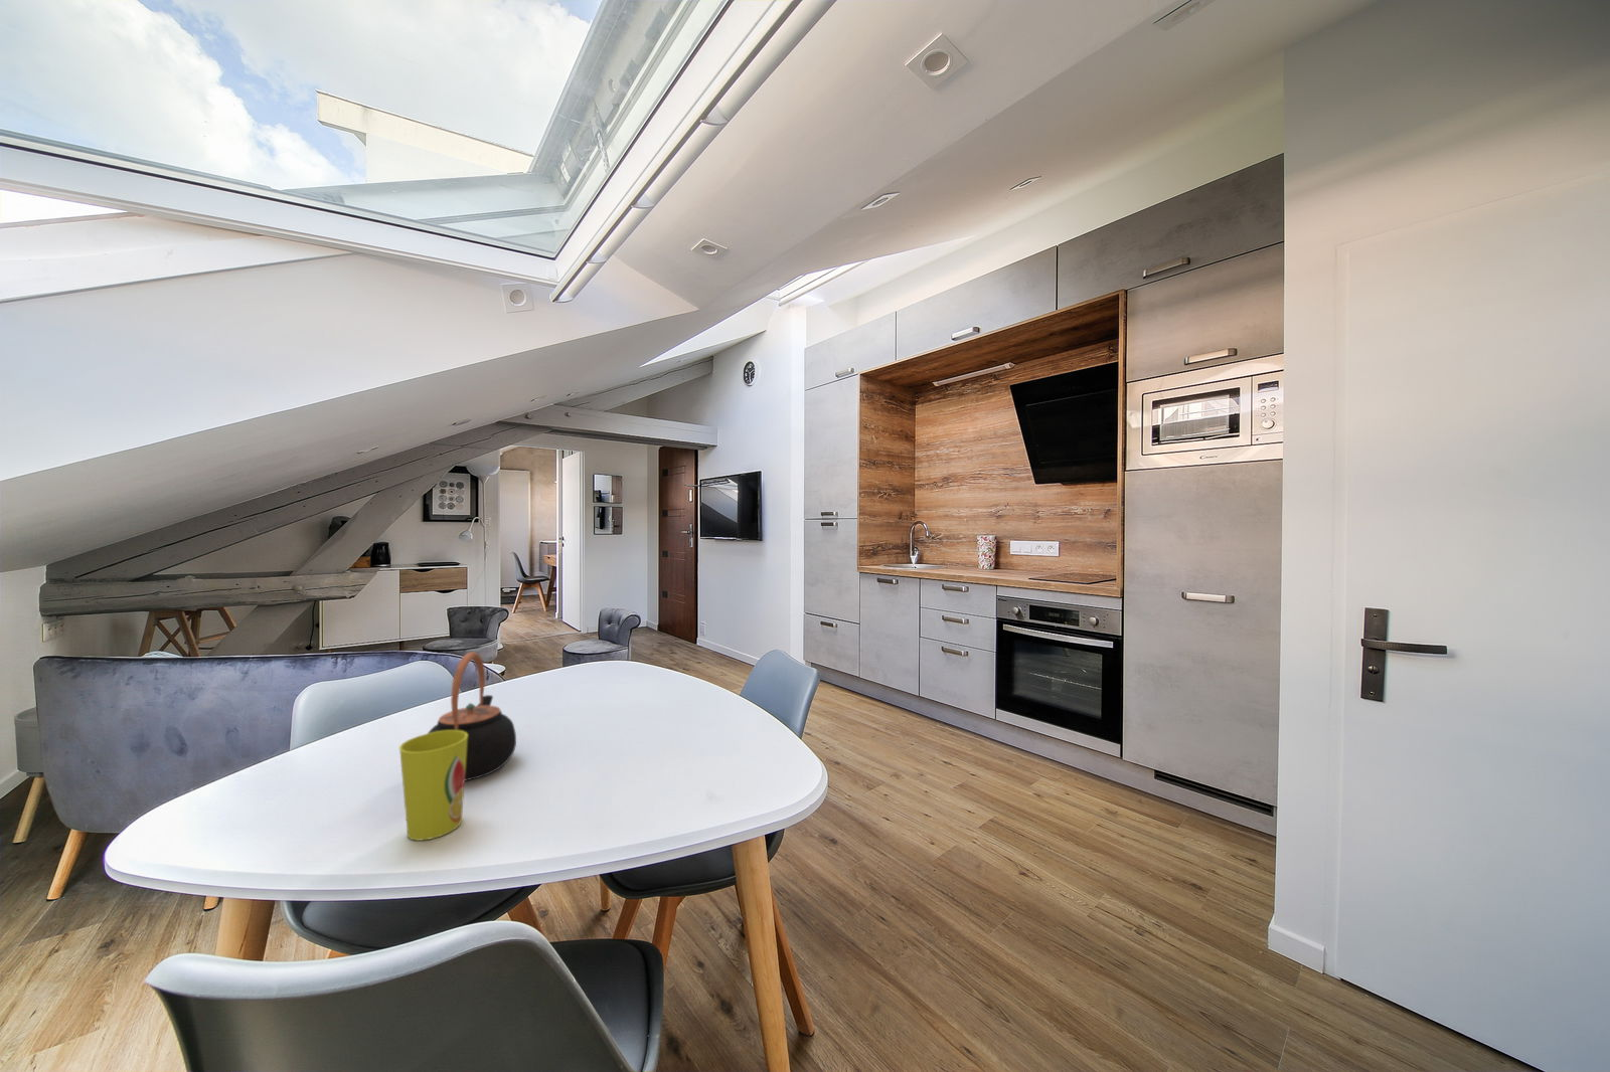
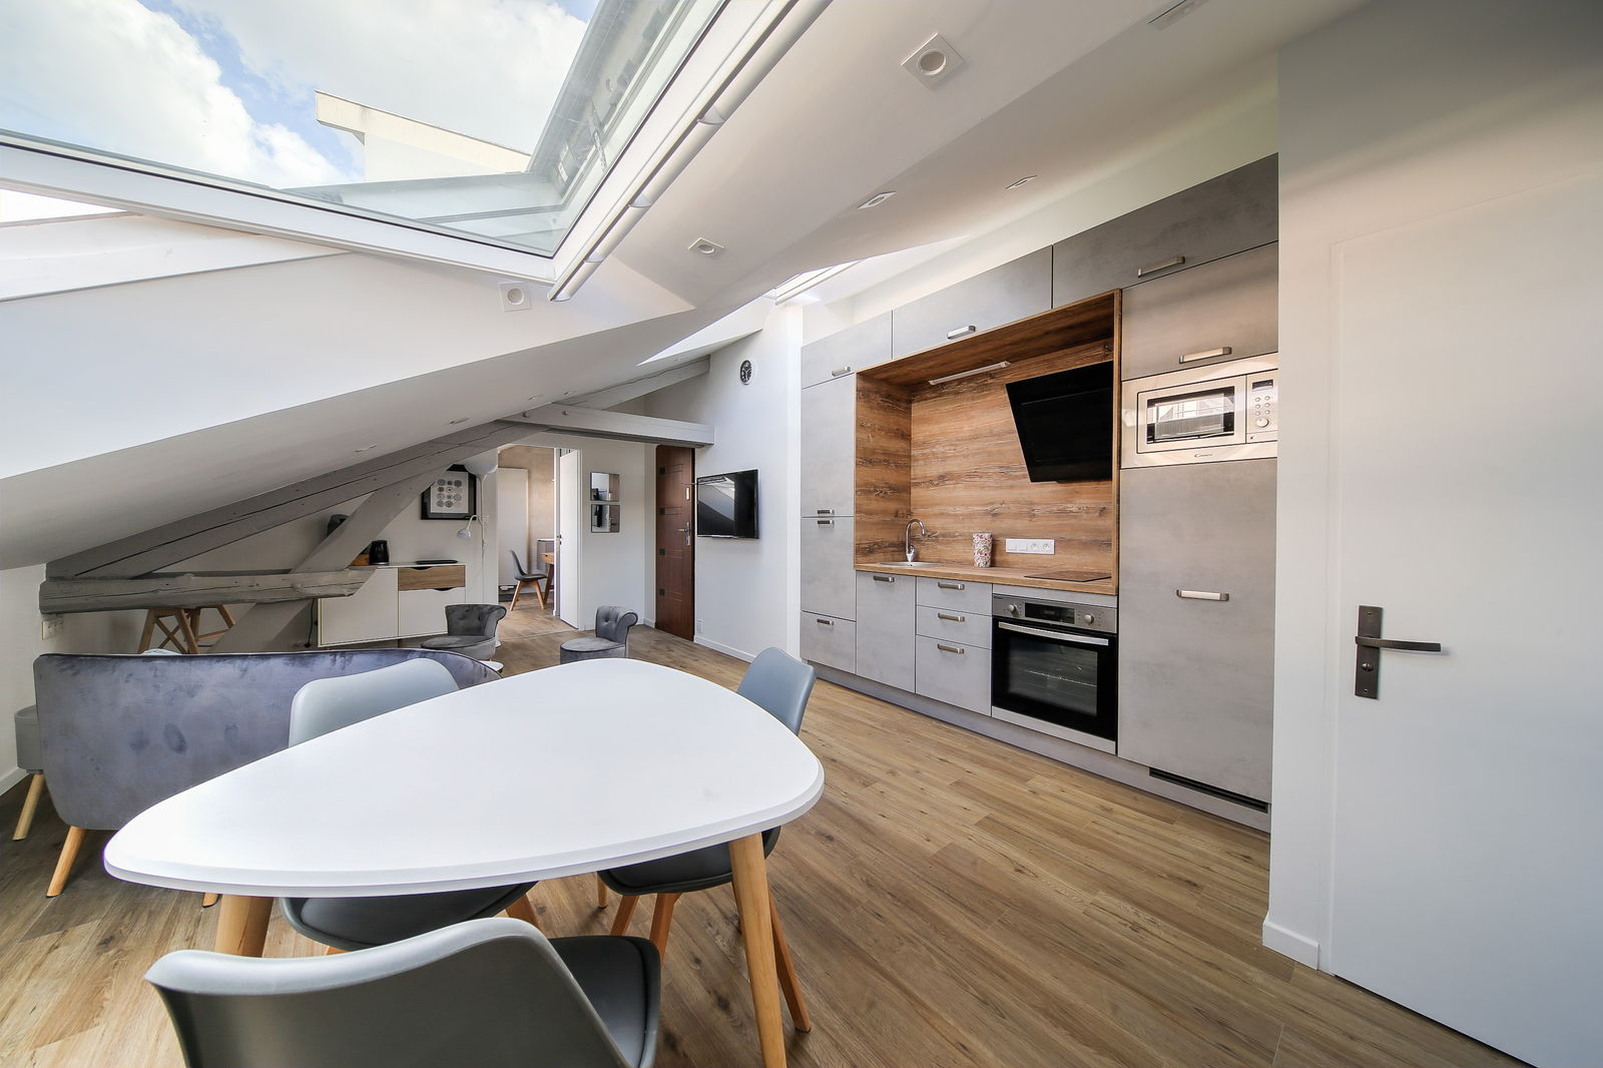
- cup [399,730,468,842]
- teapot [426,651,517,781]
